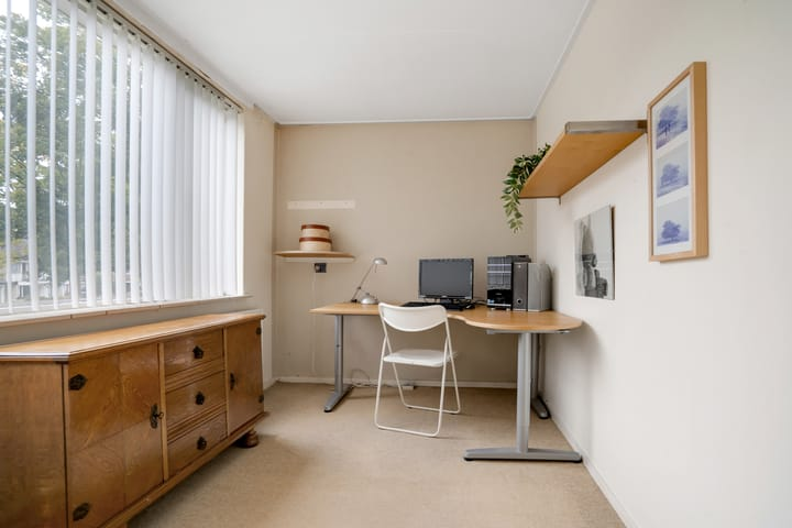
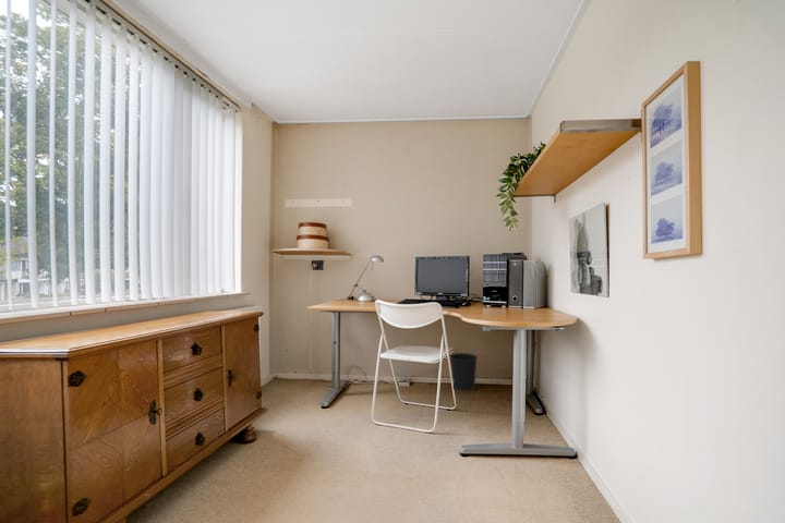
+ wastebasket [449,352,479,392]
